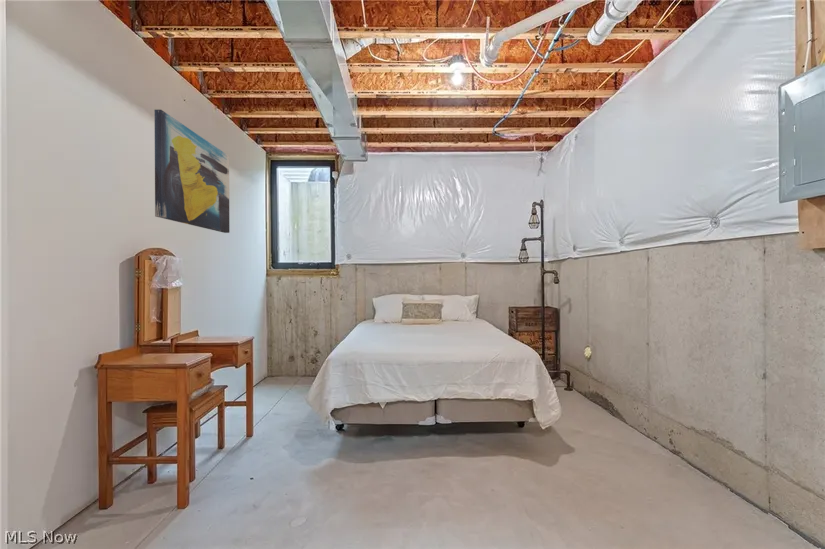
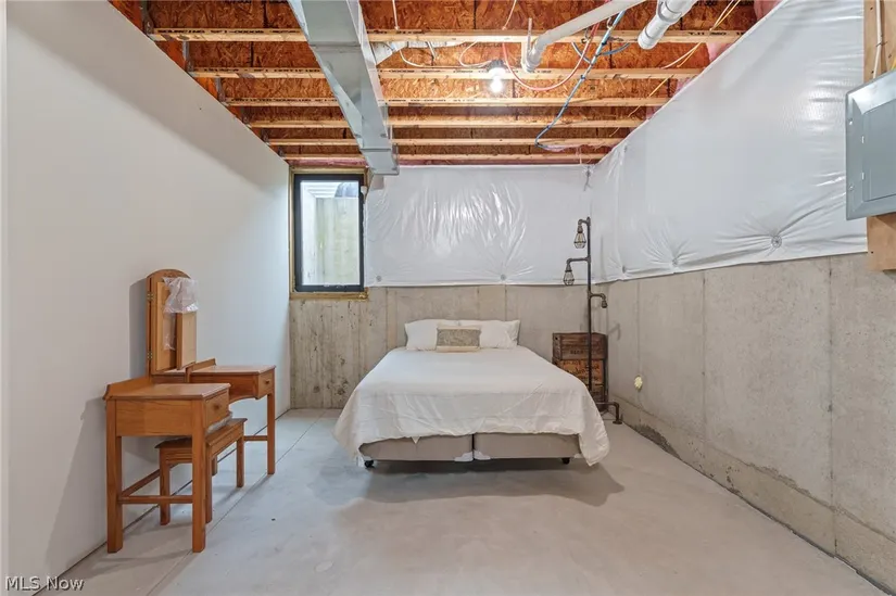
- wall art [153,109,230,234]
